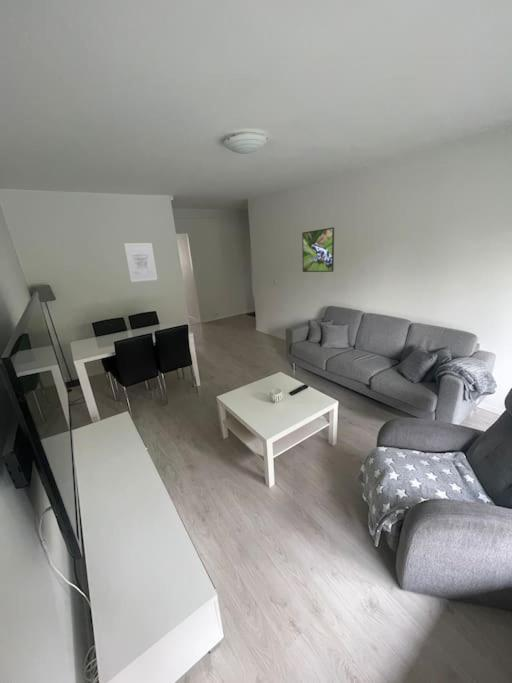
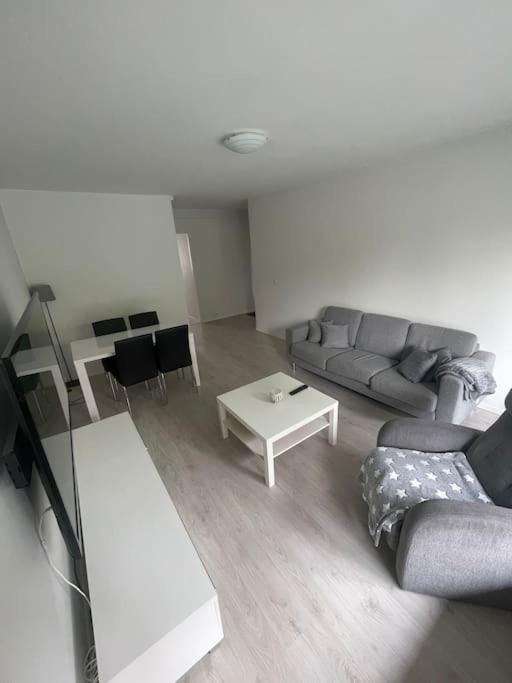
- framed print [301,226,335,273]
- wall art [123,242,158,283]
